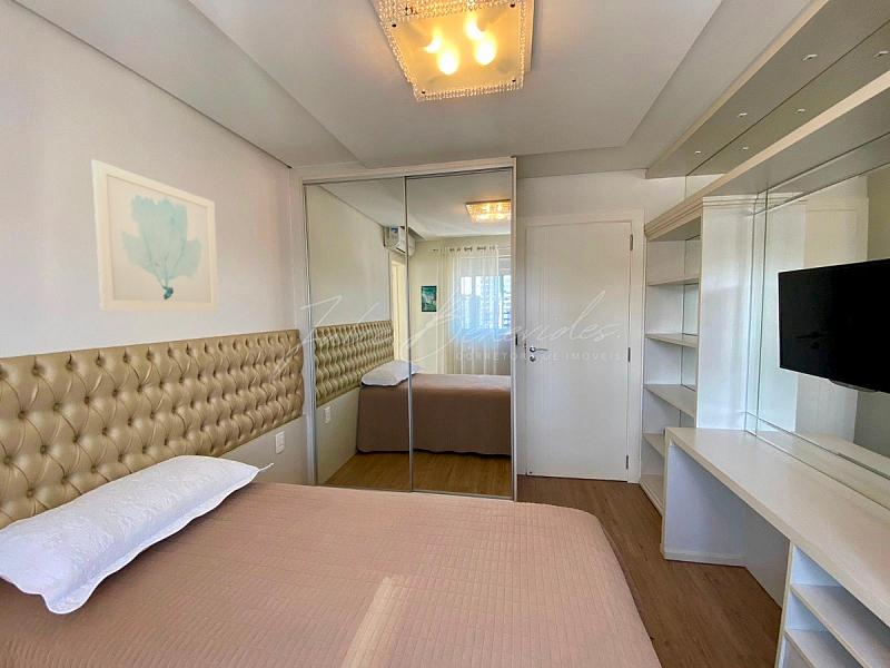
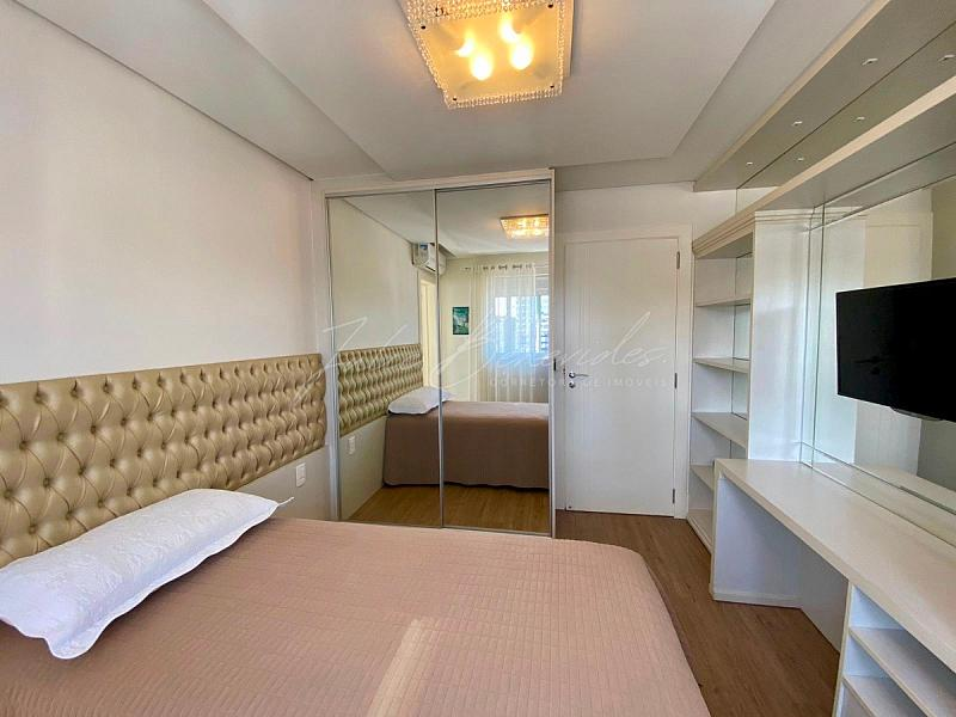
- wall art [91,159,219,312]
